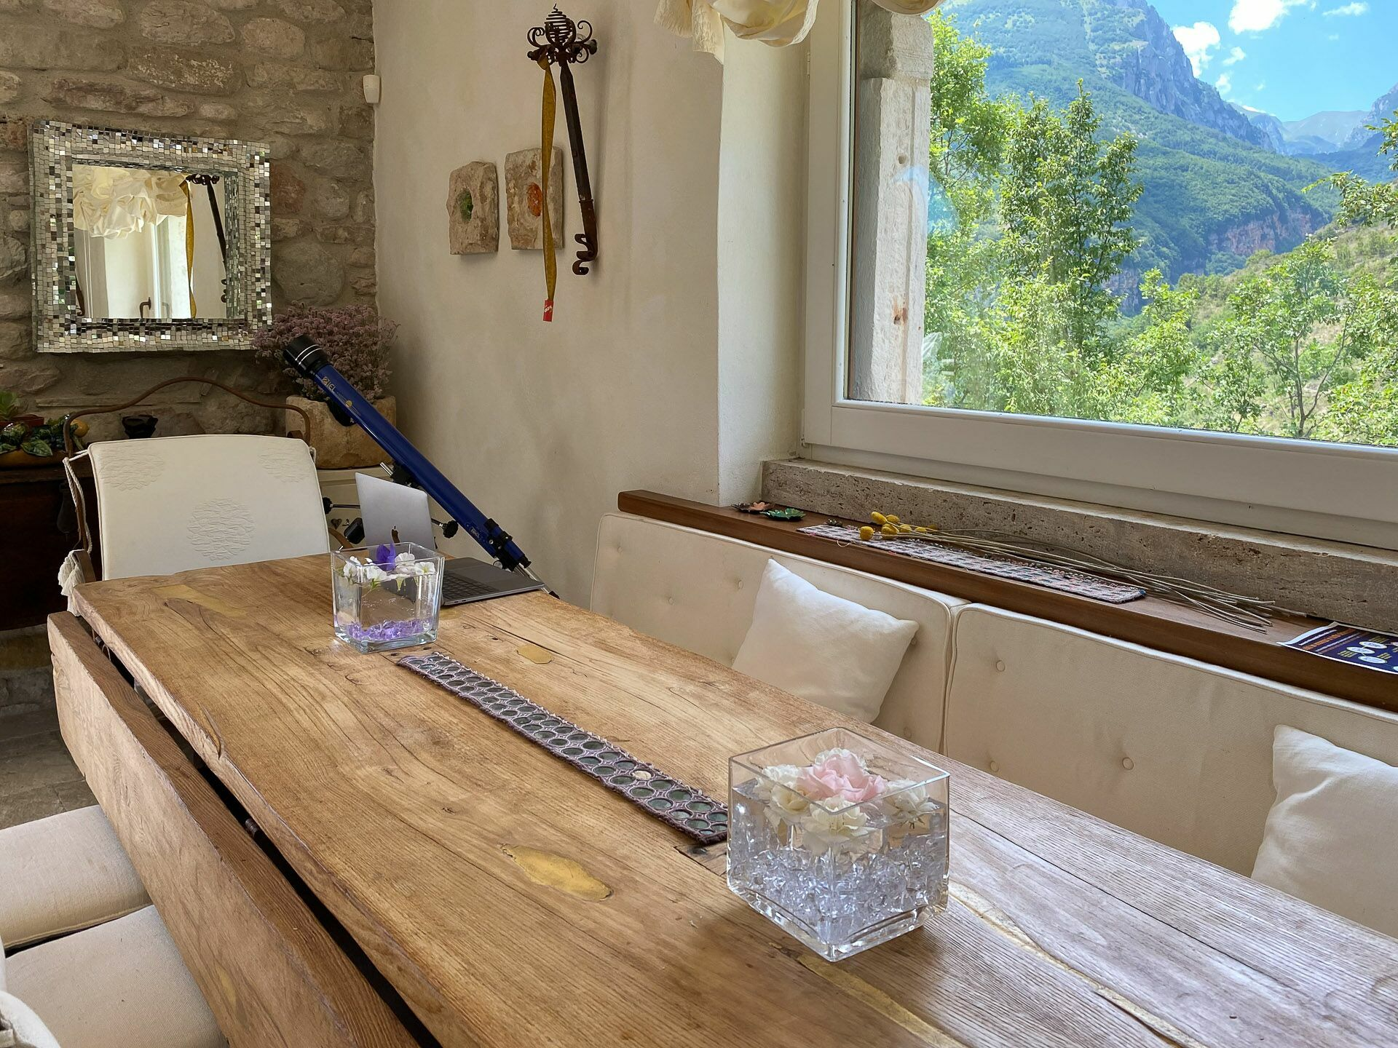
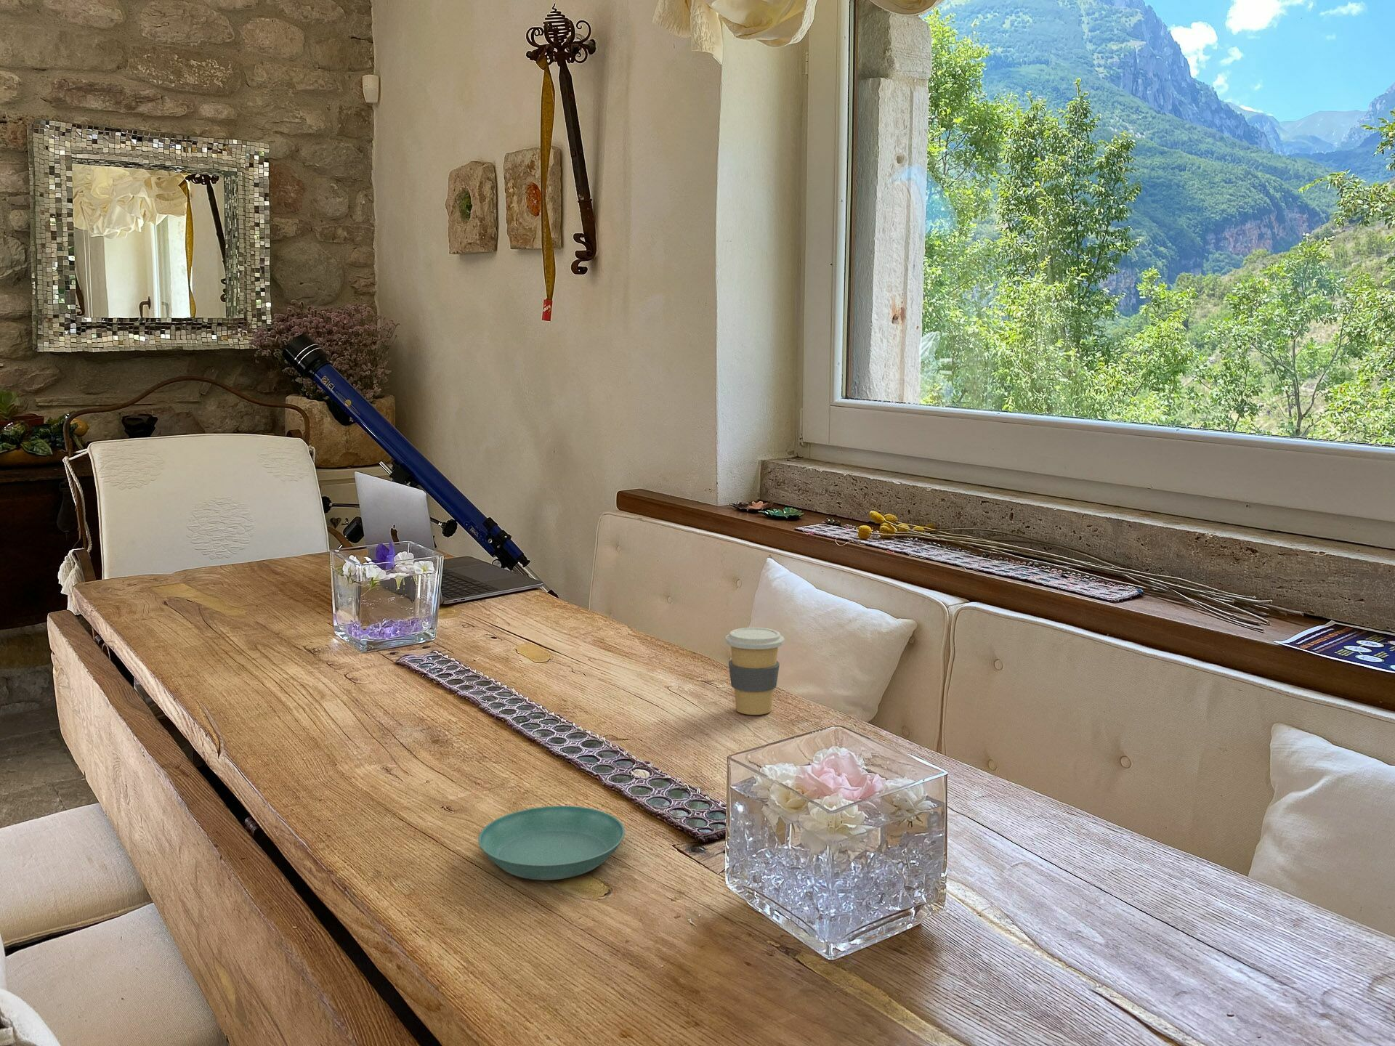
+ saucer [478,805,626,881]
+ coffee cup [725,627,784,715]
